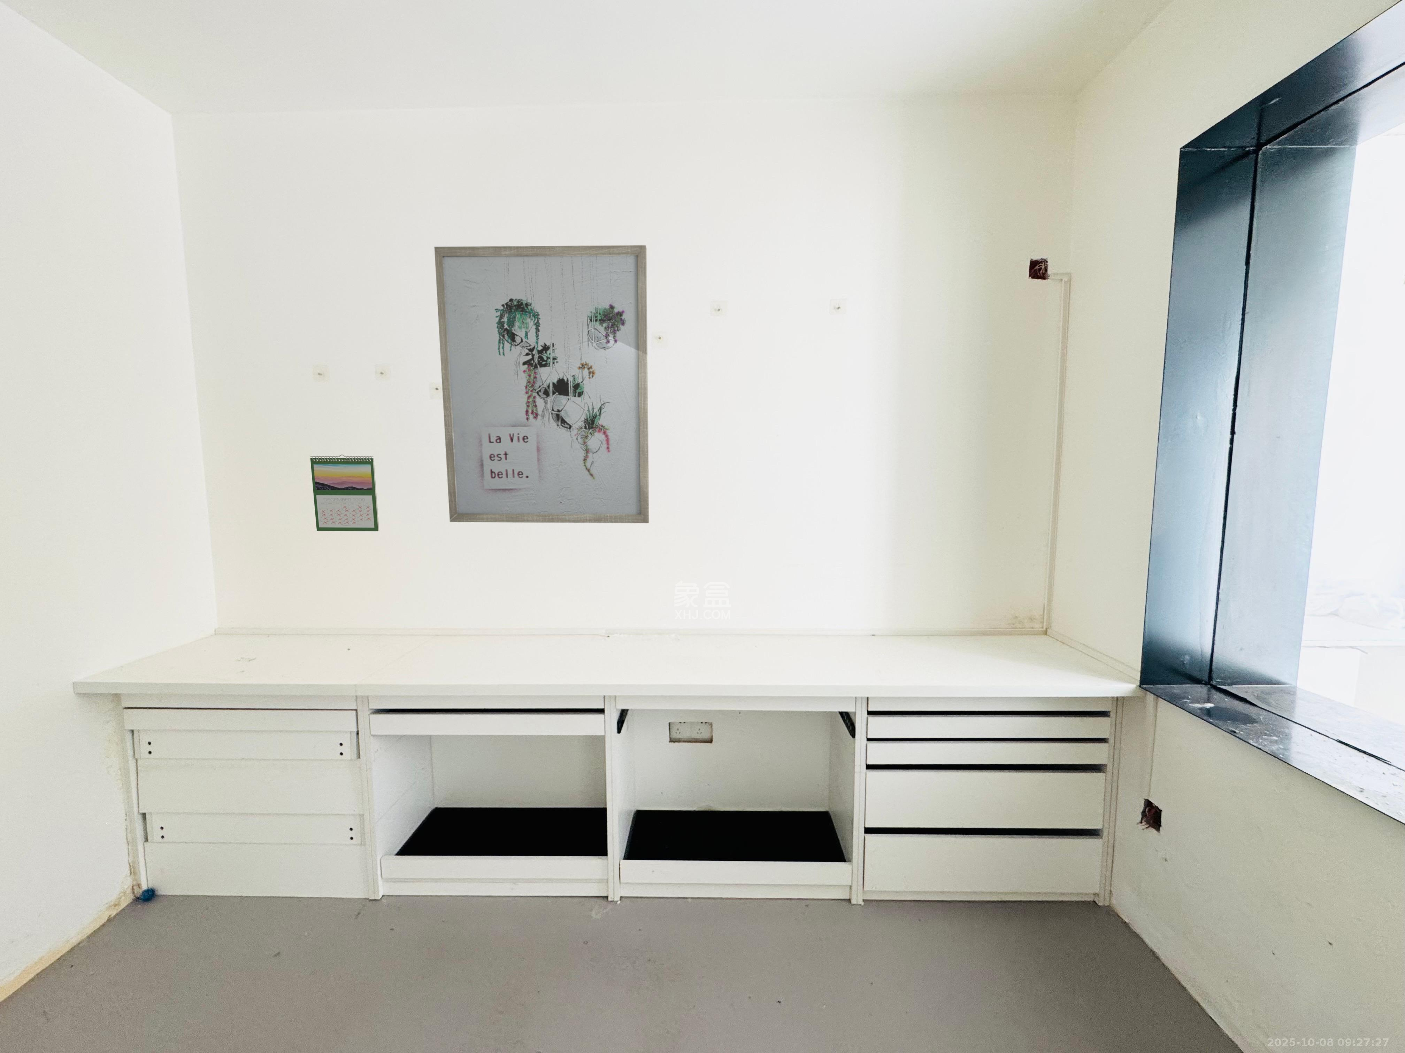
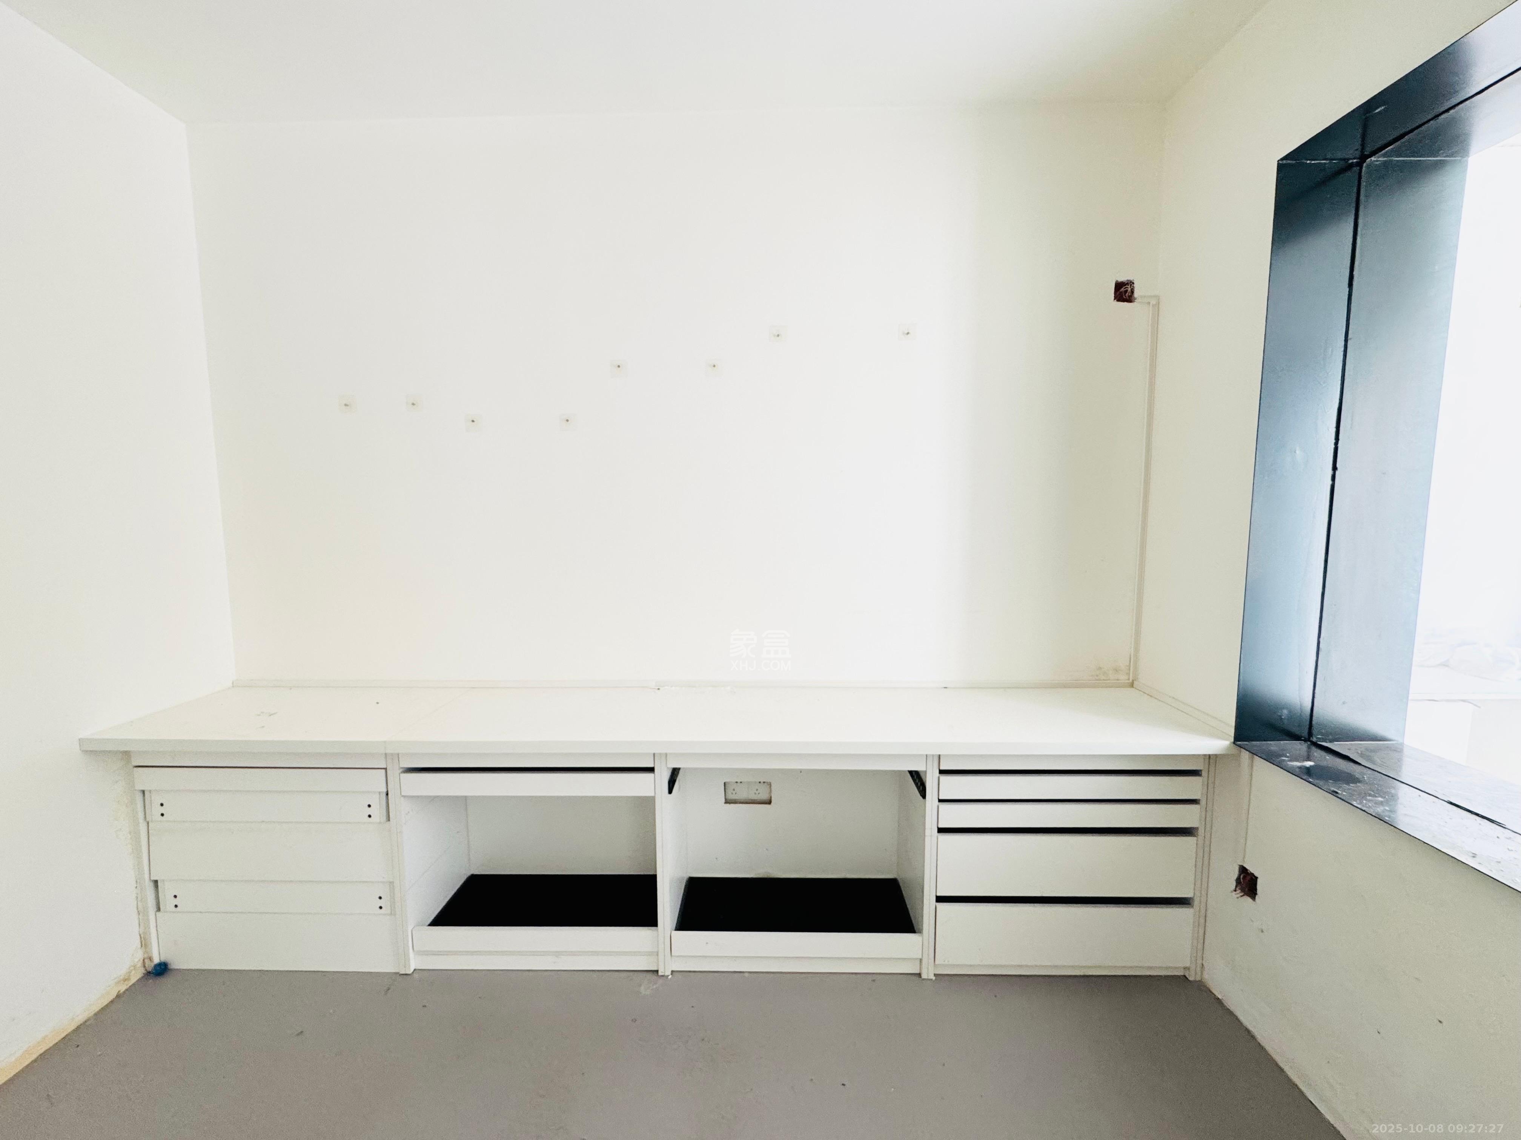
- wall art [434,244,649,523]
- calendar [310,455,379,532]
